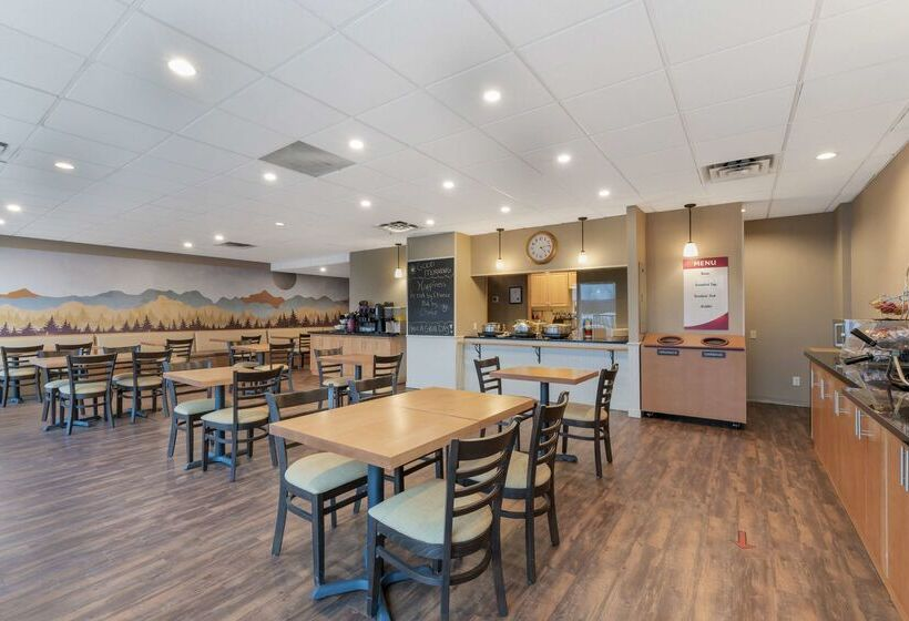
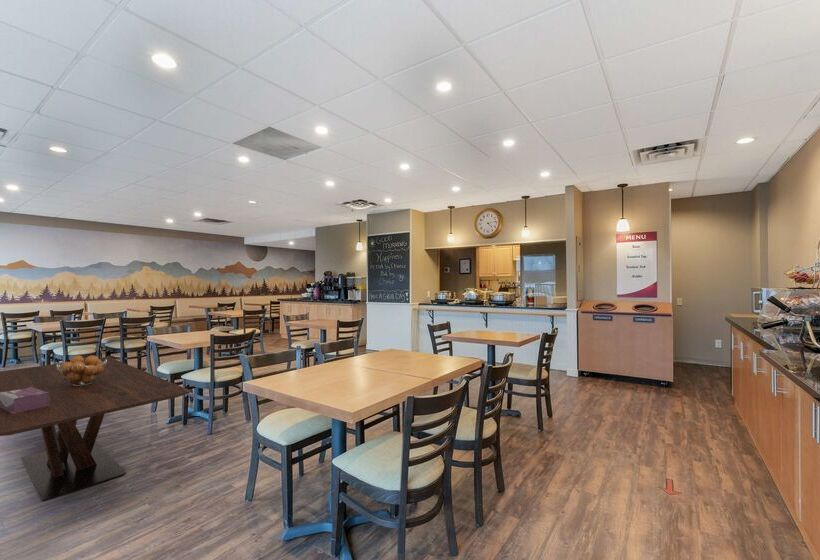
+ fruit basket [56,354,107,386]
+ dining table [0,356,193,502]
+ tissue box [0,387,50,414]
